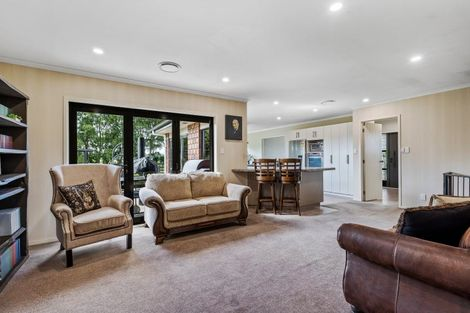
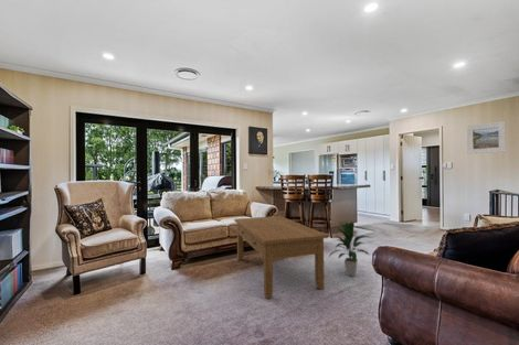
+ indoor plant [328,220,374,278]
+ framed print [466,120,507,155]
+ coffee table [233,215,329,300]
